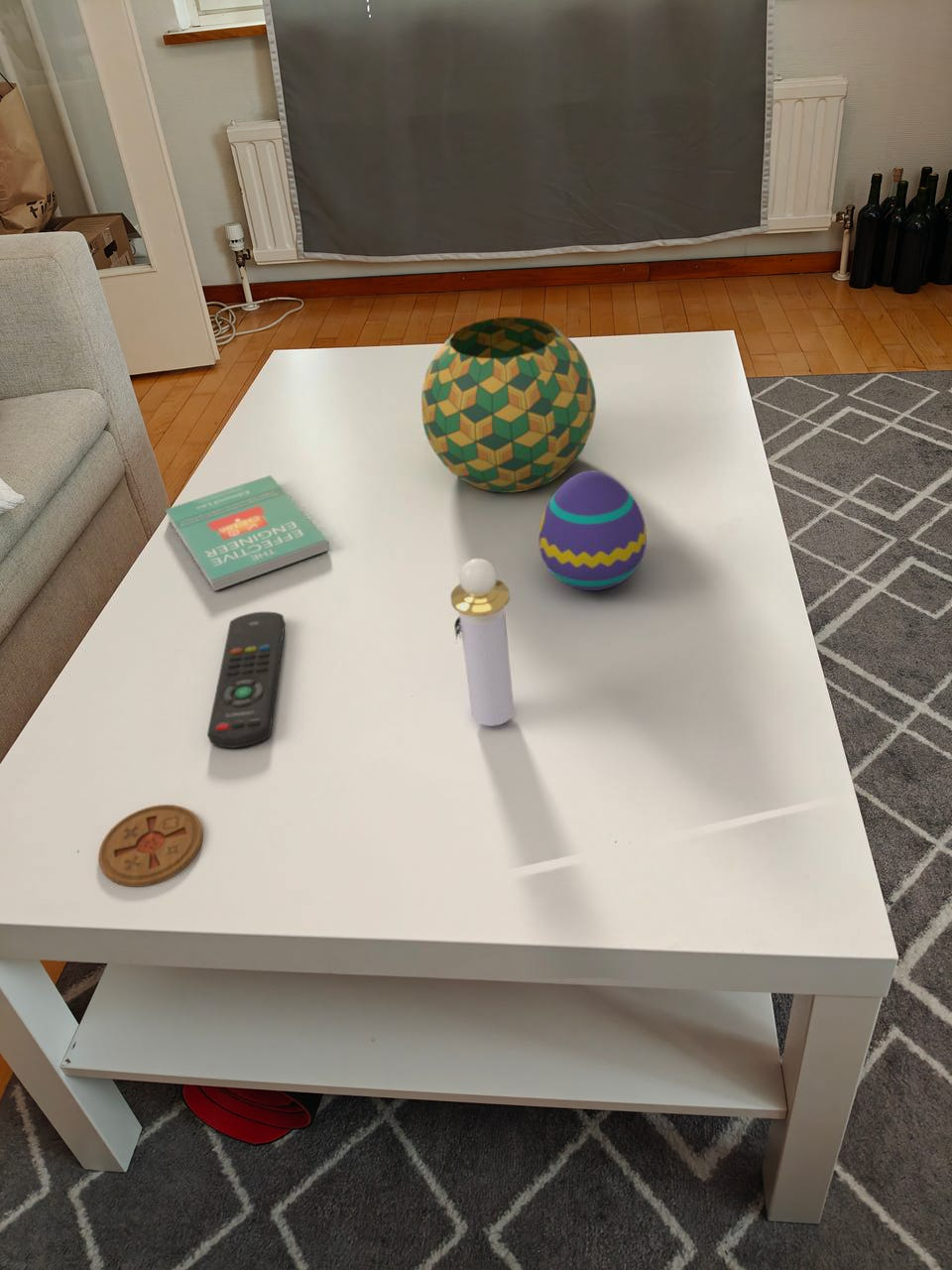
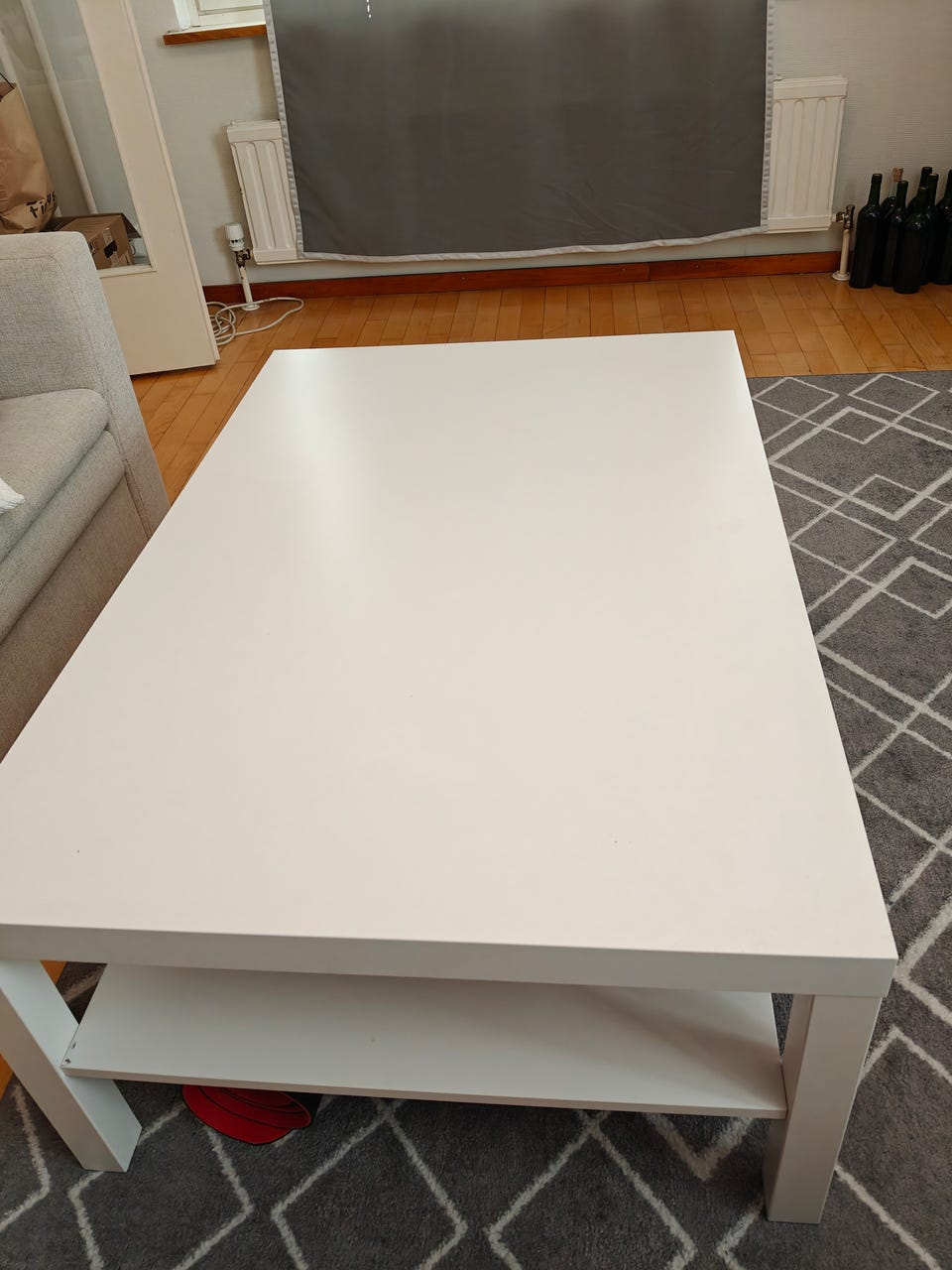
- remote control [206,611,286,749]
- perfume bottle [449,558,515,727]
- coaster [97,804,204,888]
- book [165,474,330,592]
- decorative egg [537,469,648,591]
- decorative ball [420,317,597,494]
